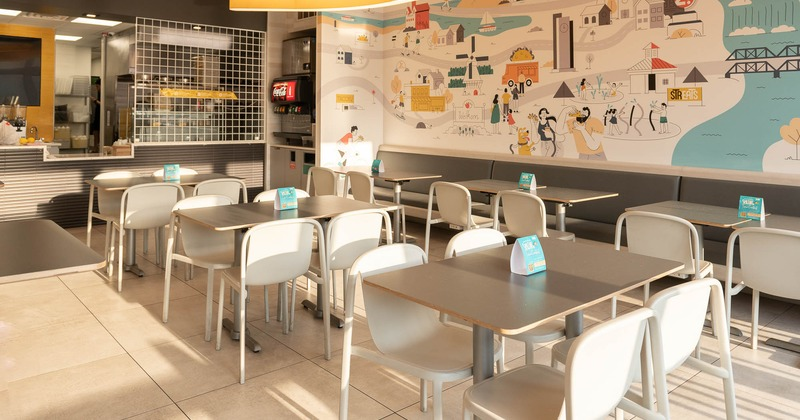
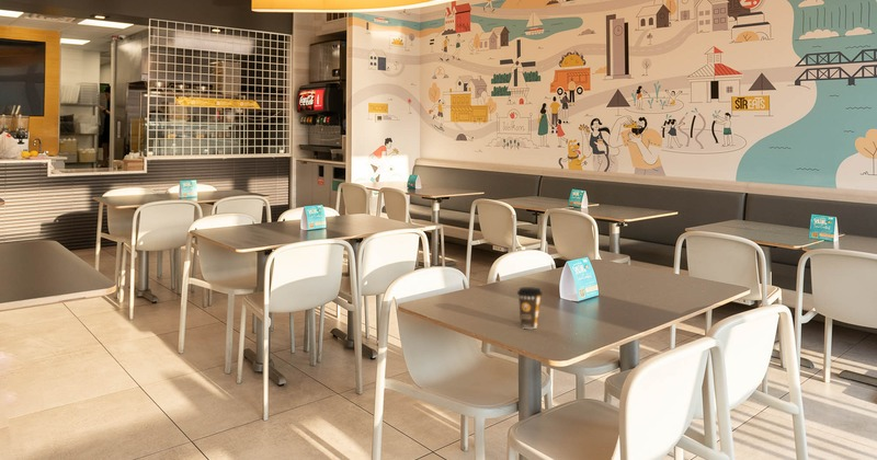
+ coffee cup [516,286,543,330]
